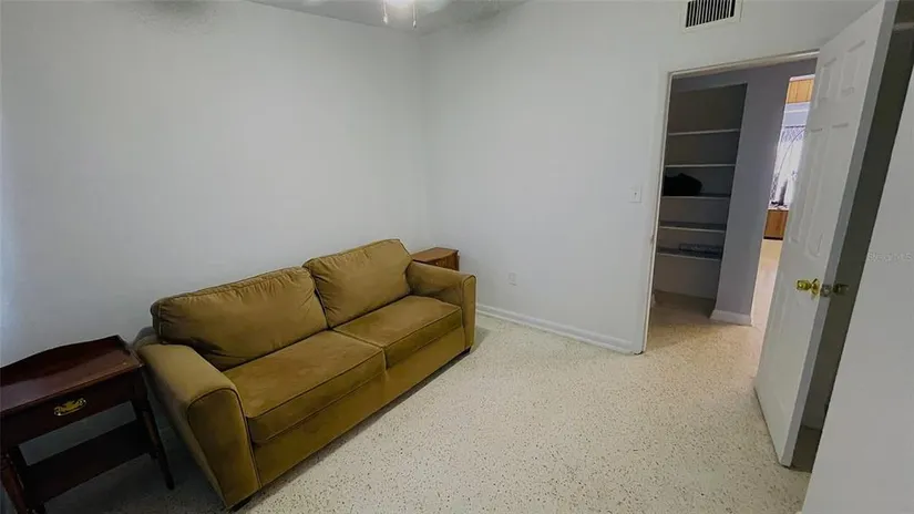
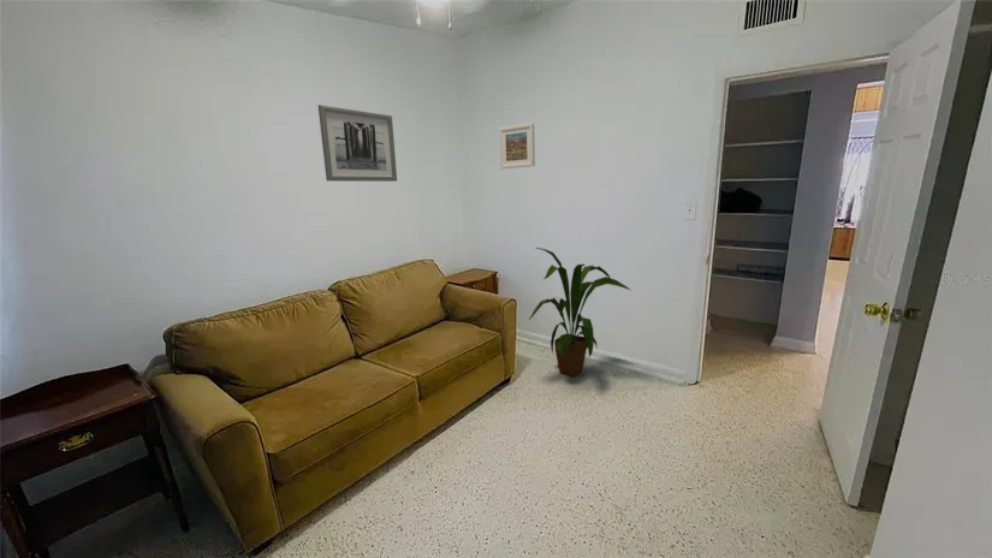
+ house plant [528,247,632,378]
+ wall art [317,103,398,183]
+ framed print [498,121,536,170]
